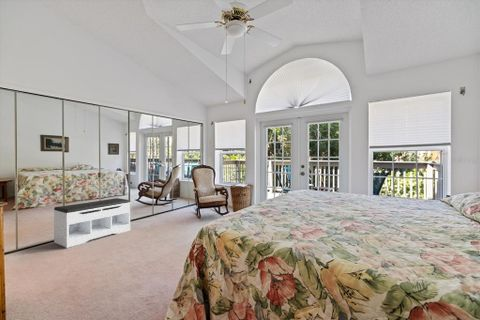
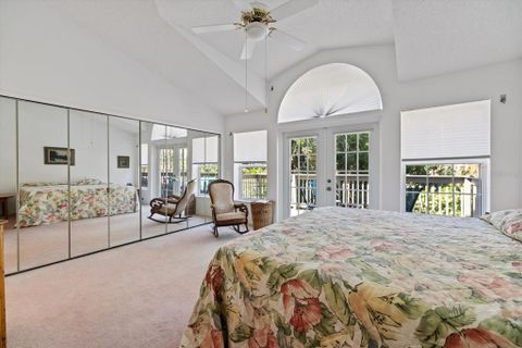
- bench [53,197,131,249]
